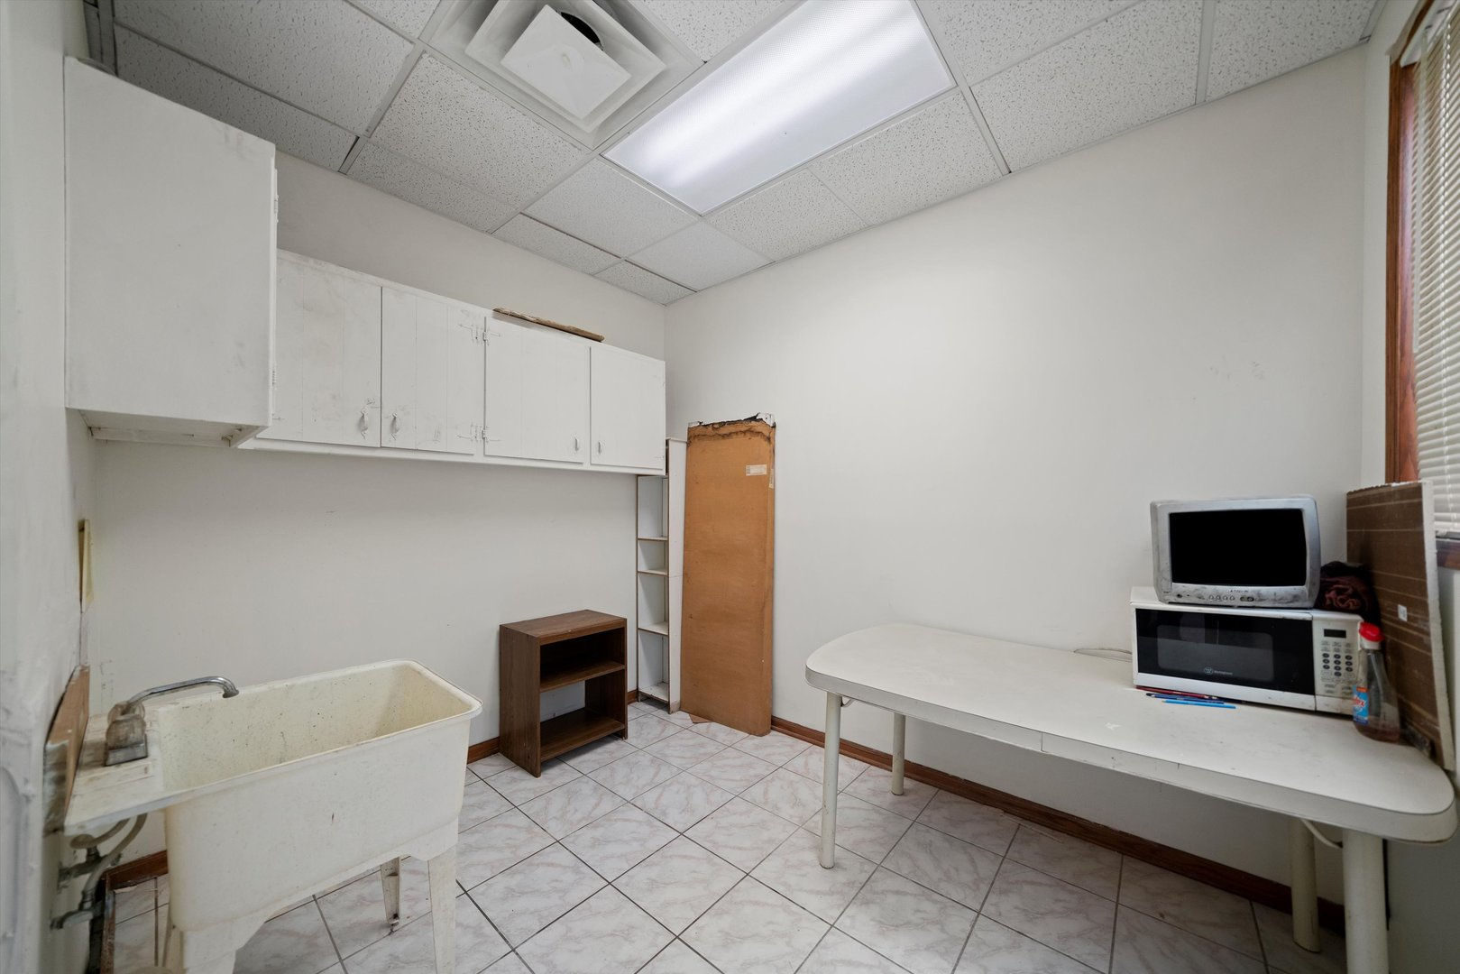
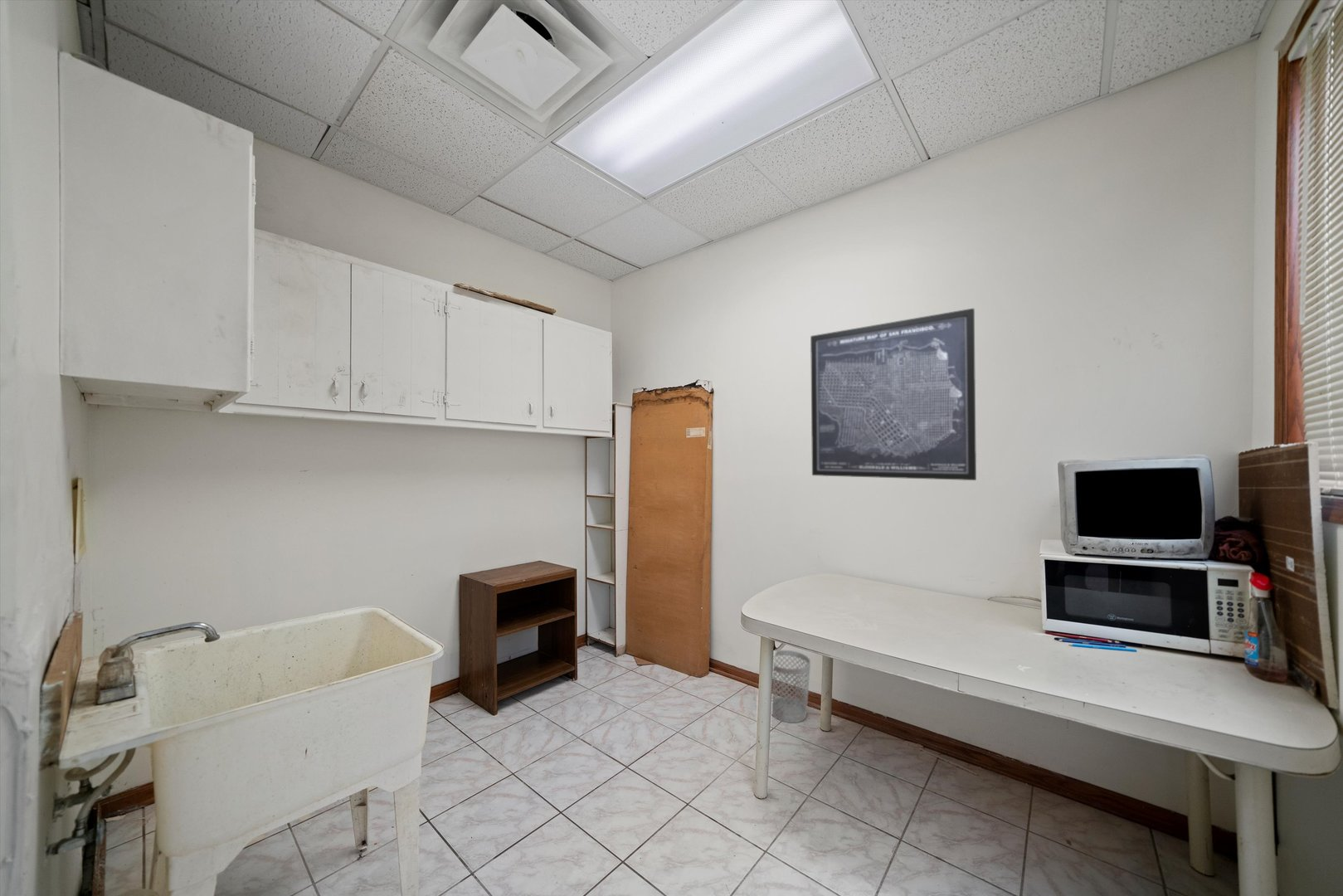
+ wastebasket [771,650,811,723]
+ wall art [810,308,977,481]
